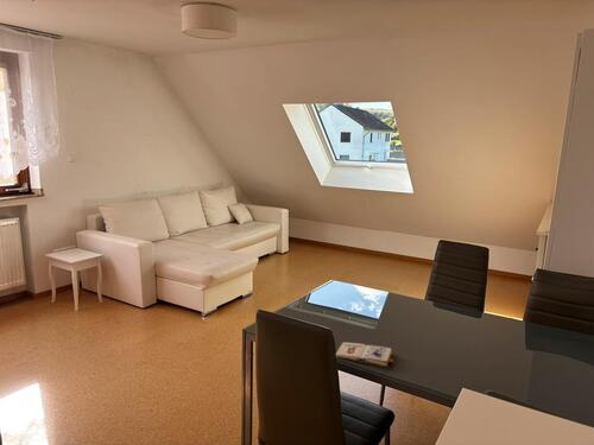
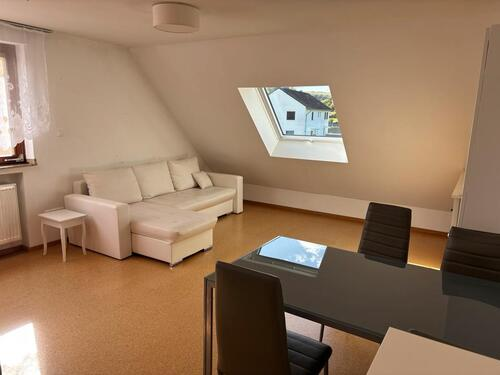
- paperback book [335,342,394,368]
